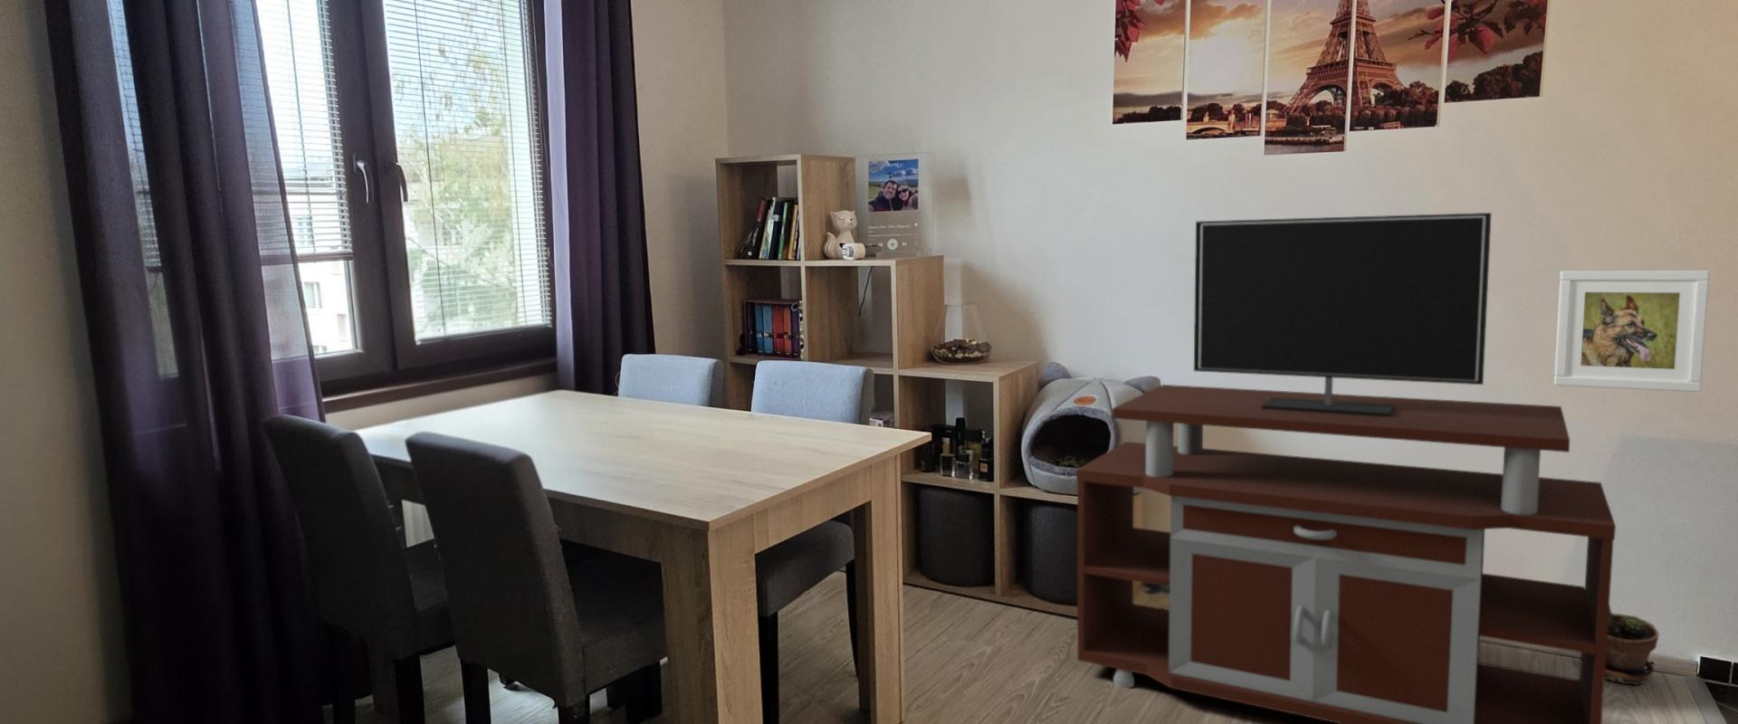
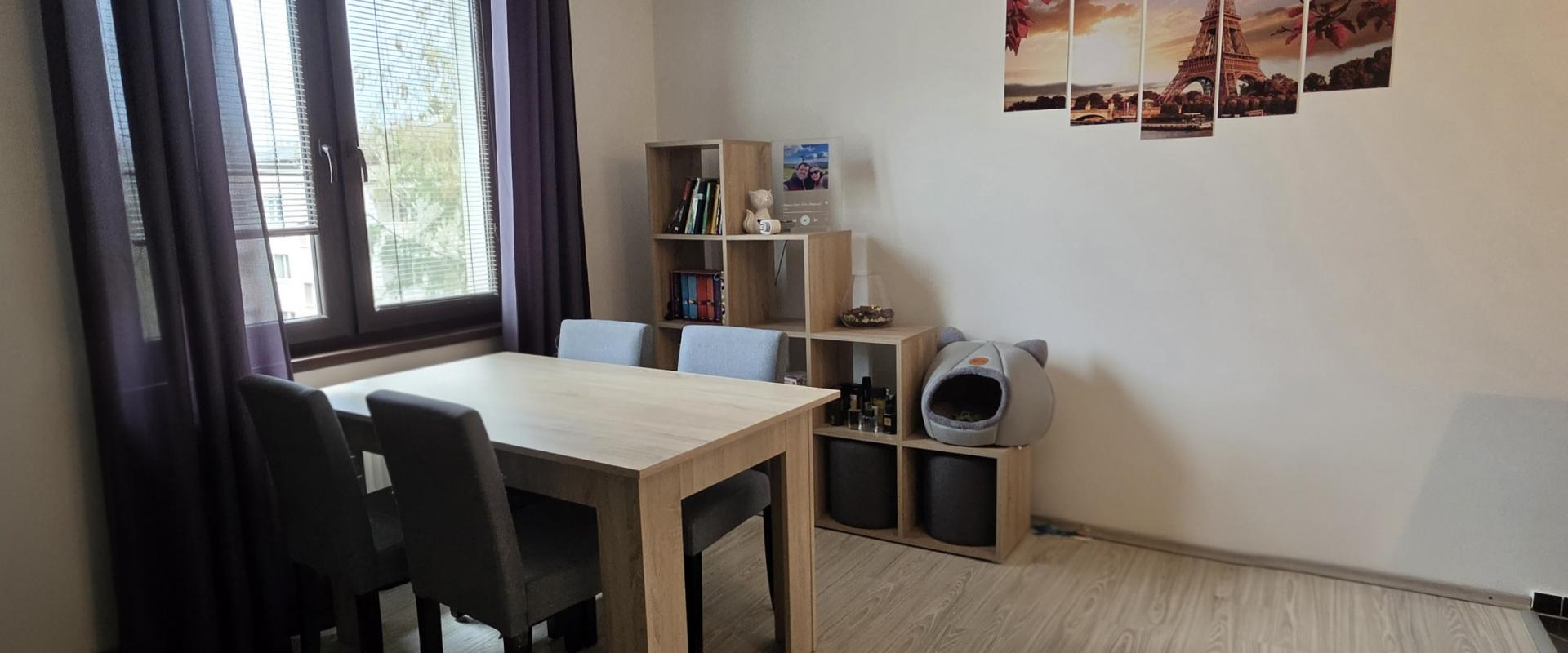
- tv stand [1075,212,1617,724]
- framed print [1553,269,1711,392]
- potted plant [1605,605,1660,686]
